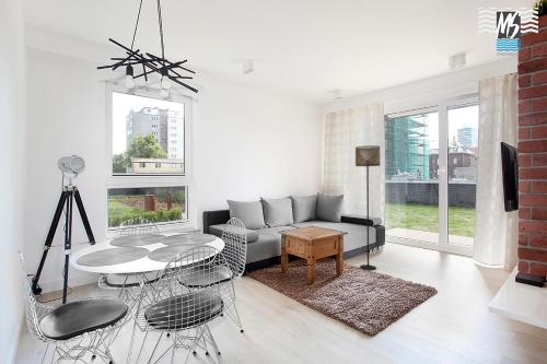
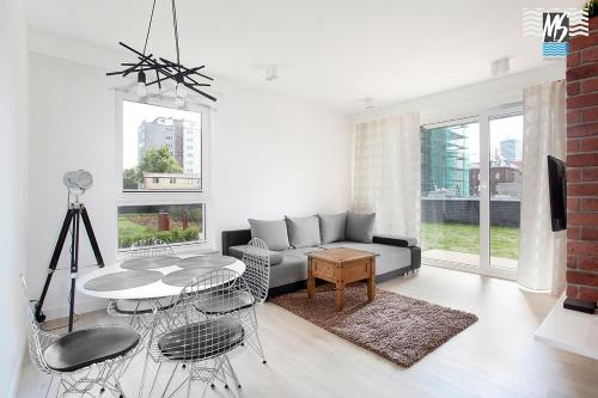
- floor lamp [354,144,381,271]
